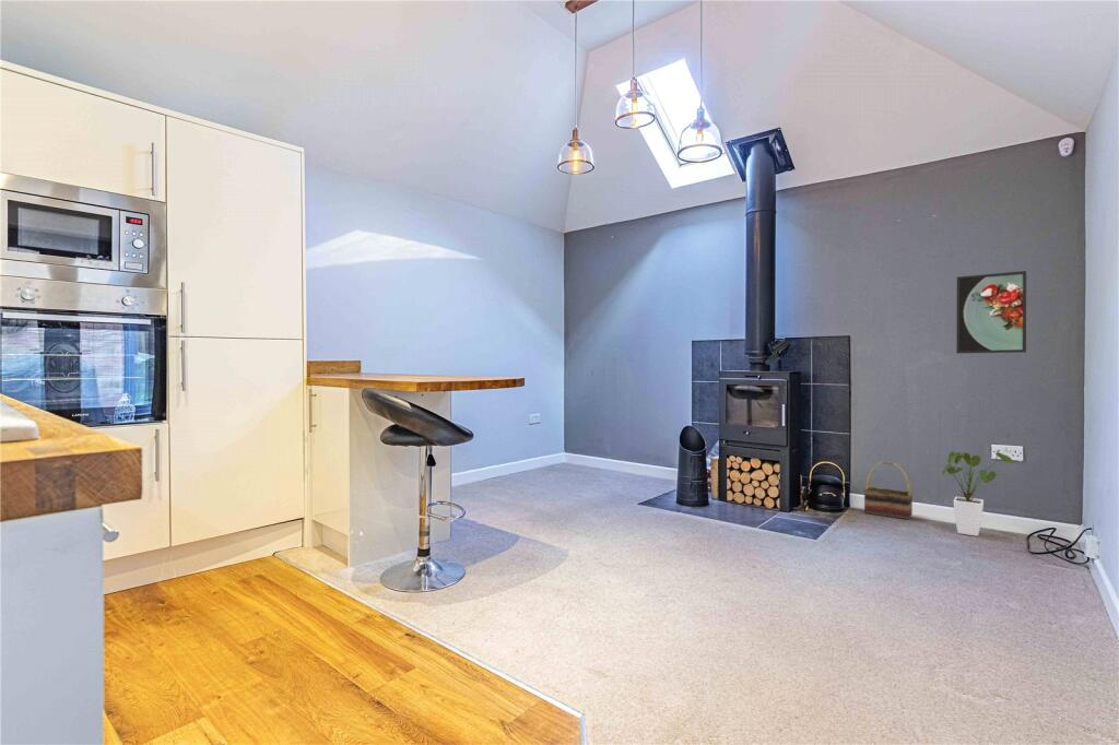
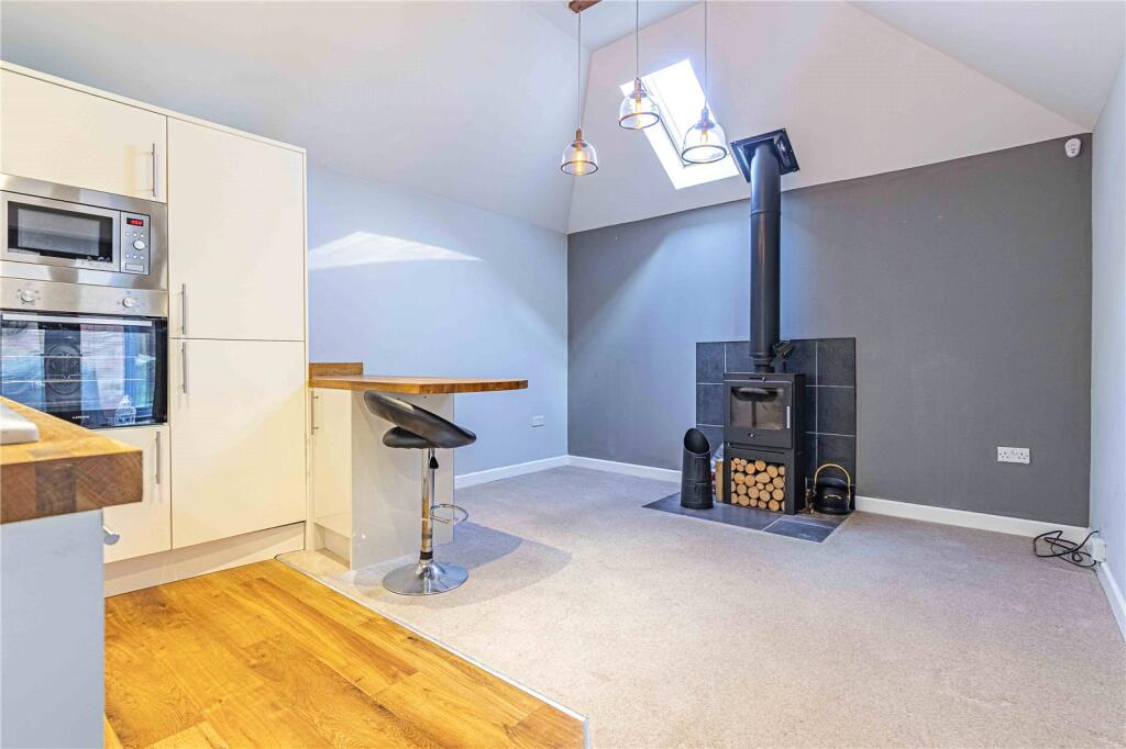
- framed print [955,270,1027,354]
- house plant [941,450,1015,537]
- basket [862,460,914,520]
